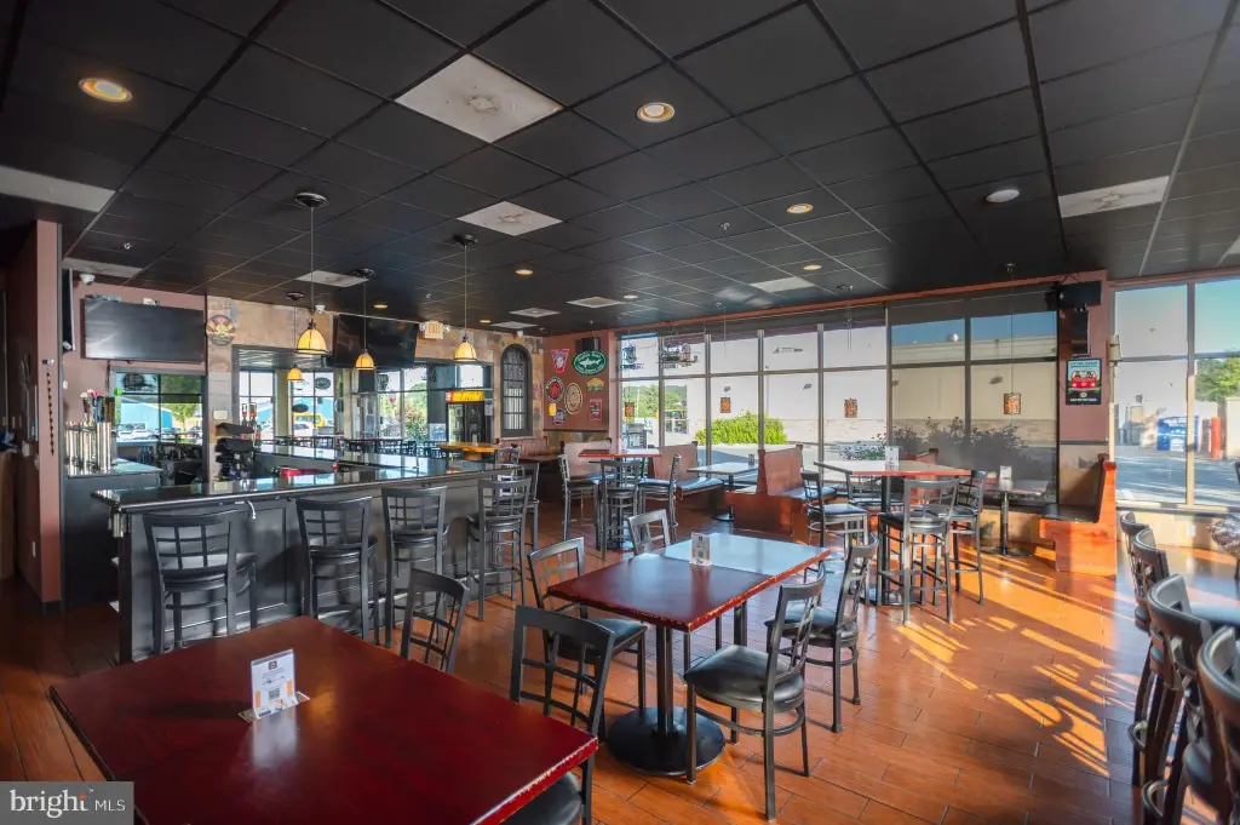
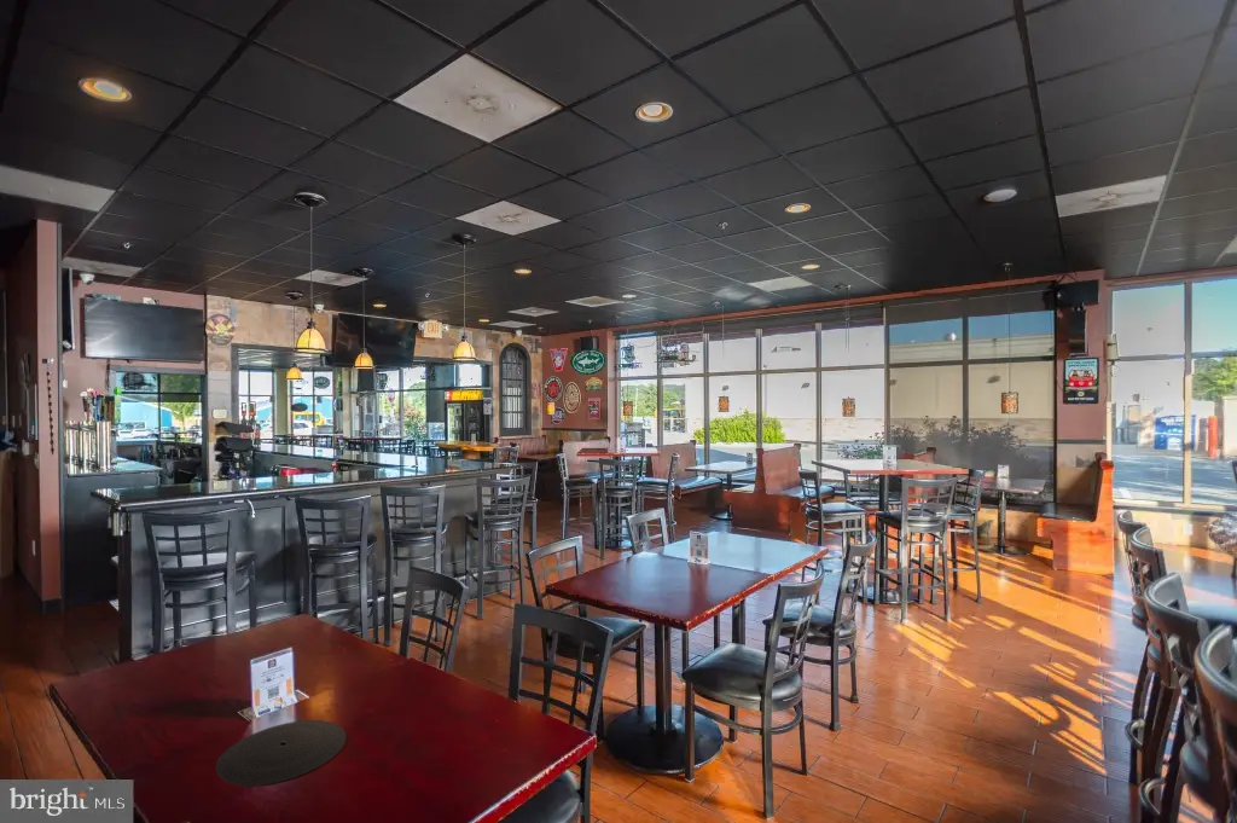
+ plate [215,719,347,788]
